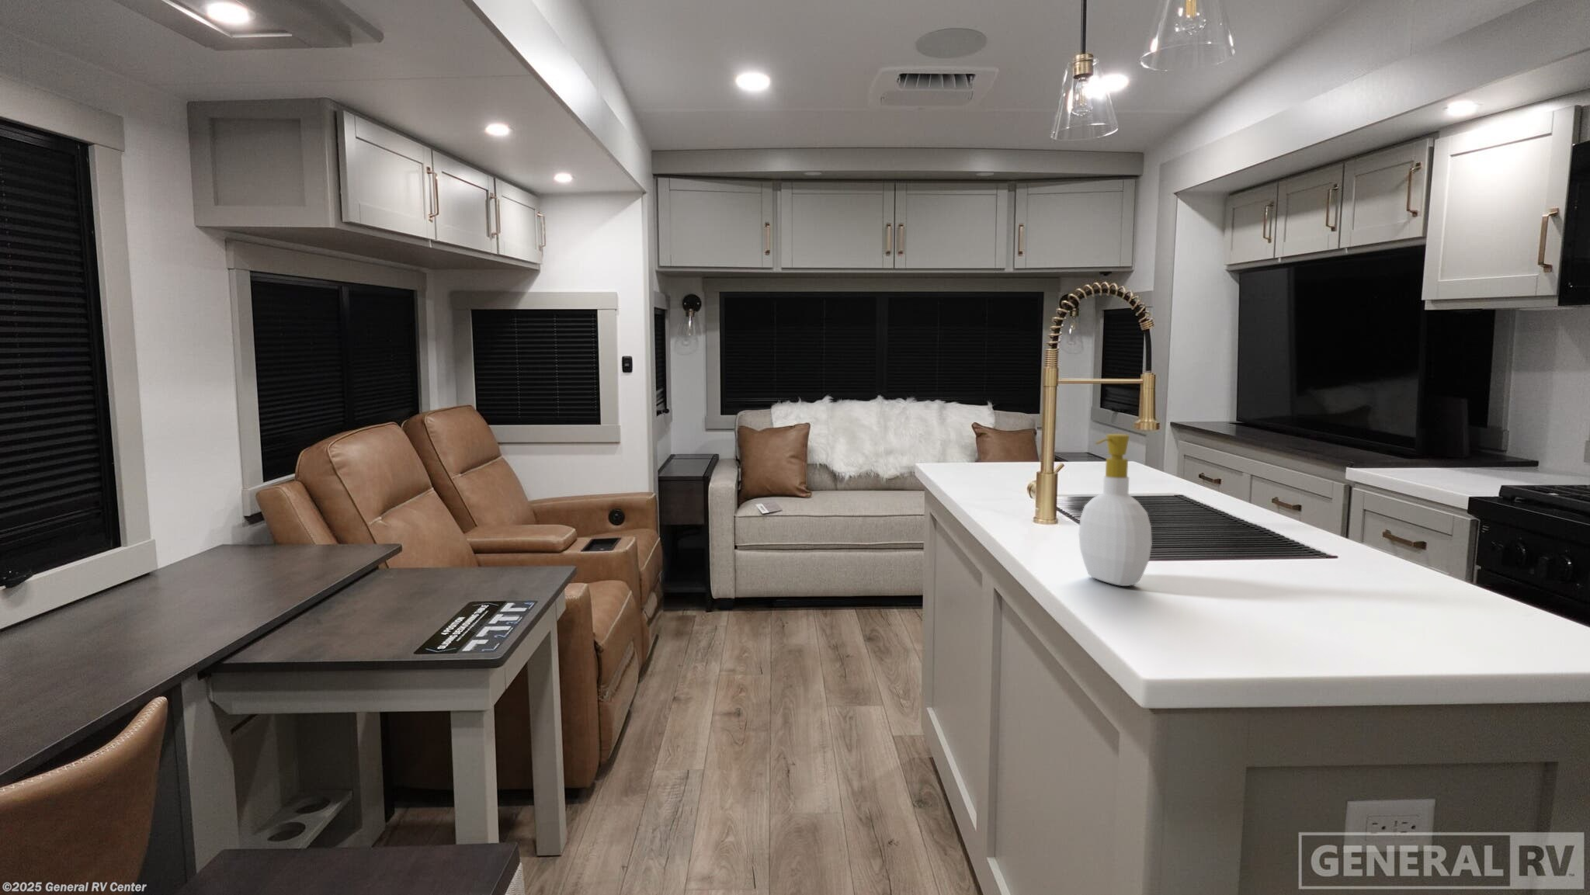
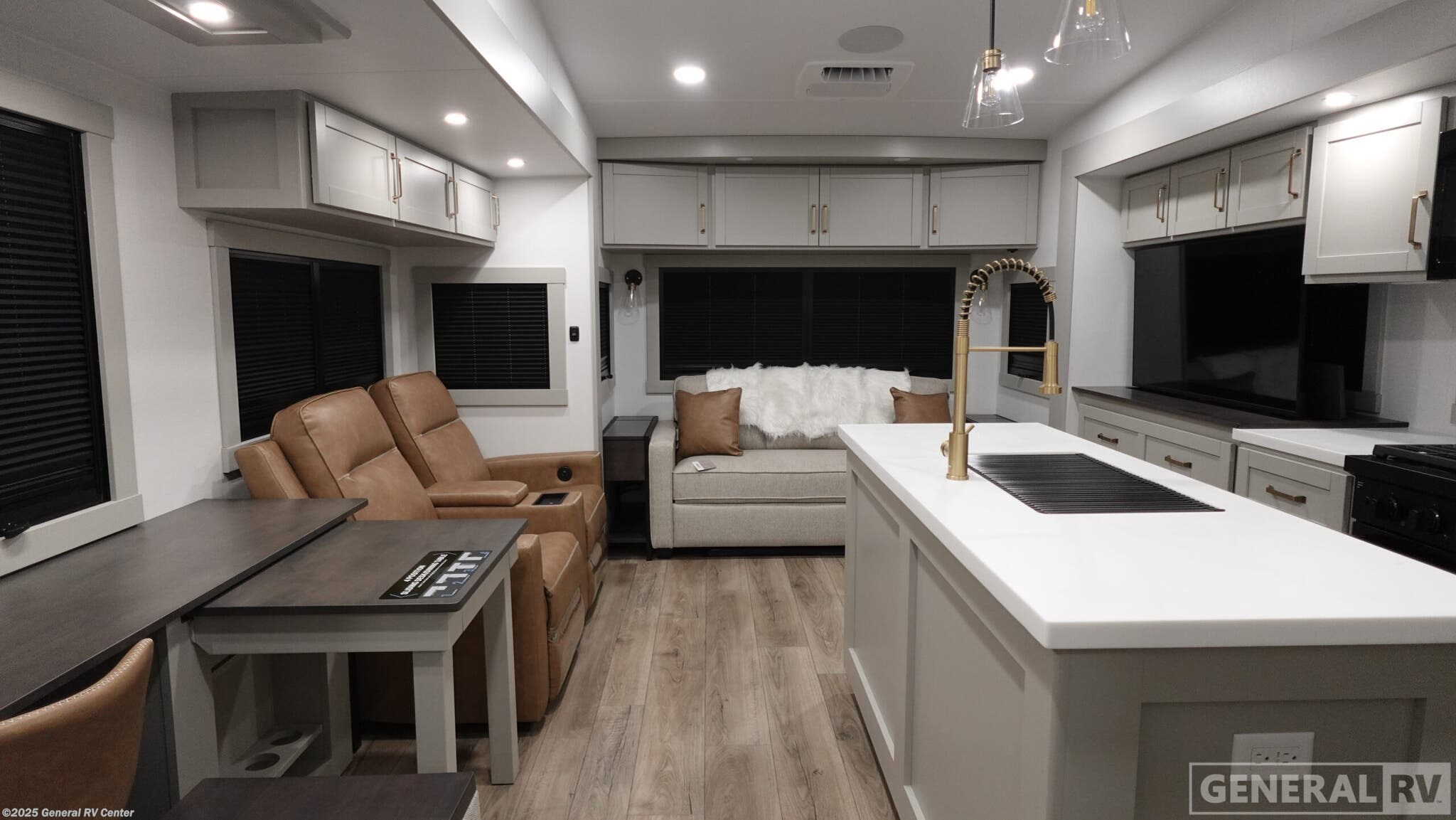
- soap bottle [1078,433,1153,587]
